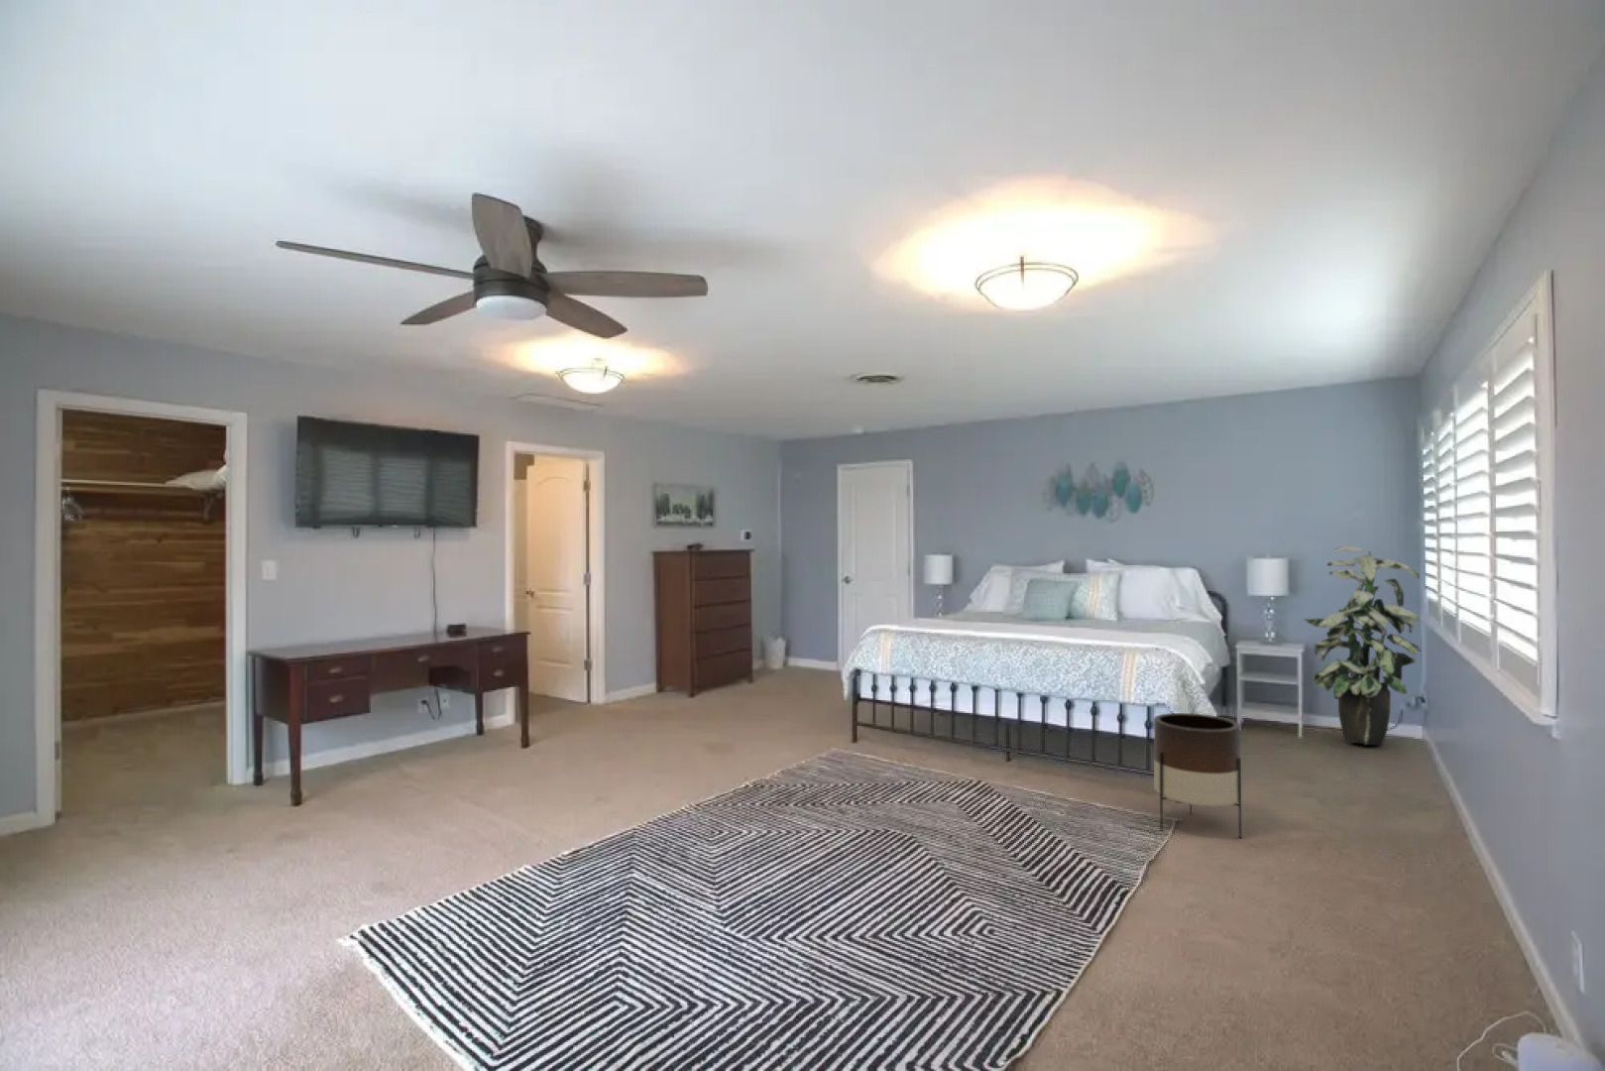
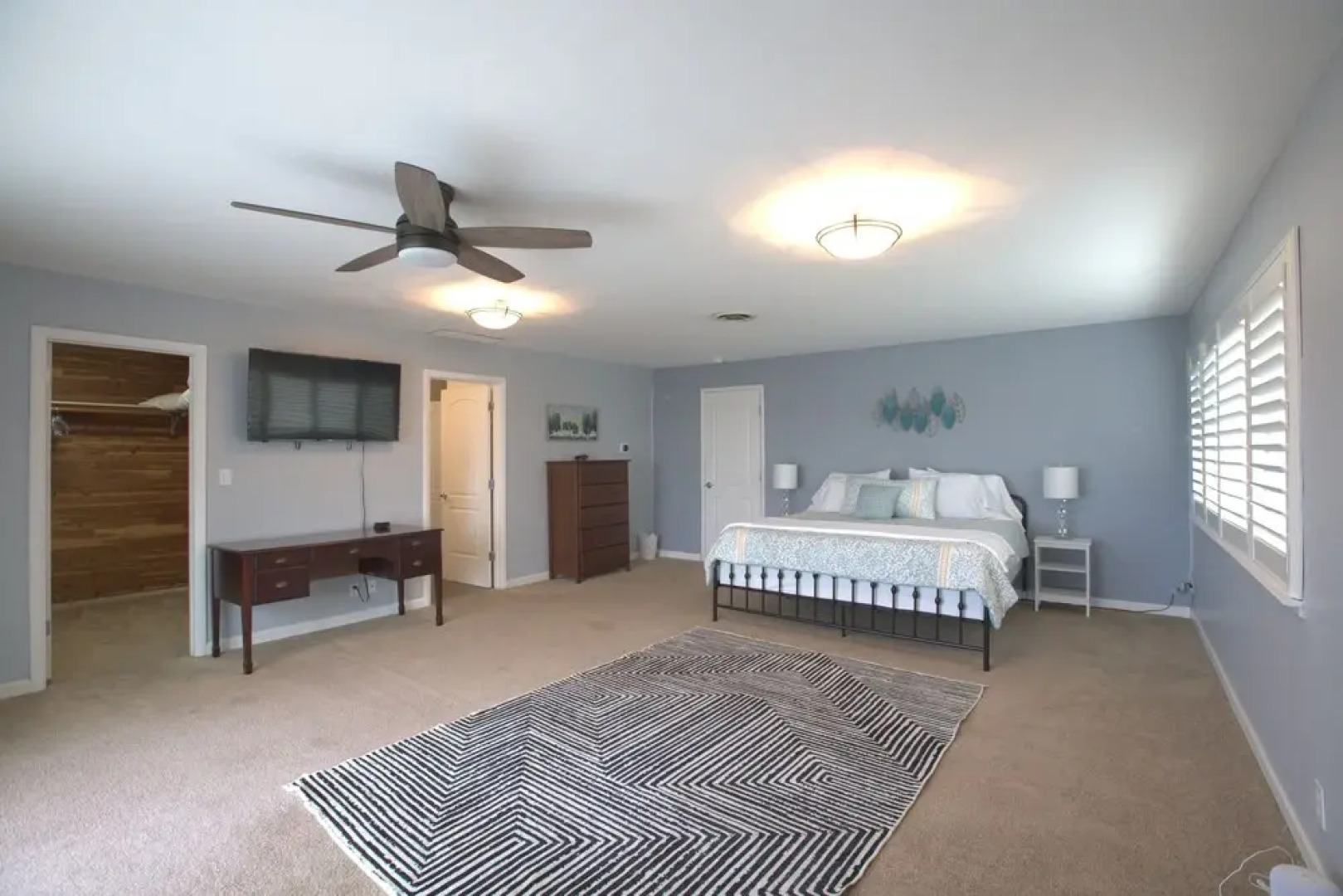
- planter [1153,712,1242,839]
- indoor plant [1301,545,1422,747]
